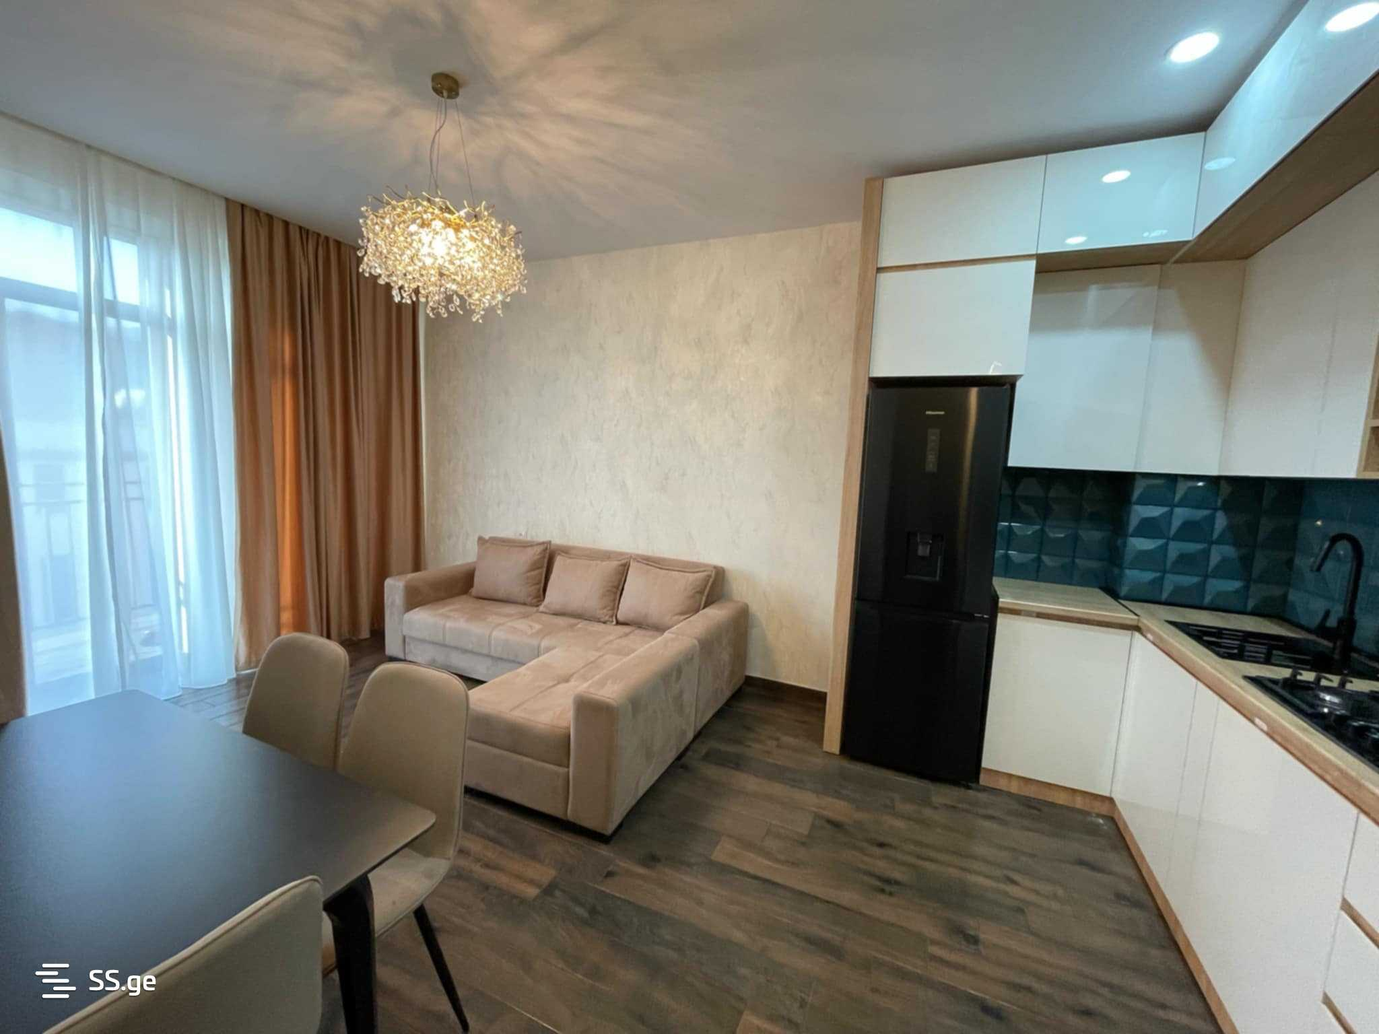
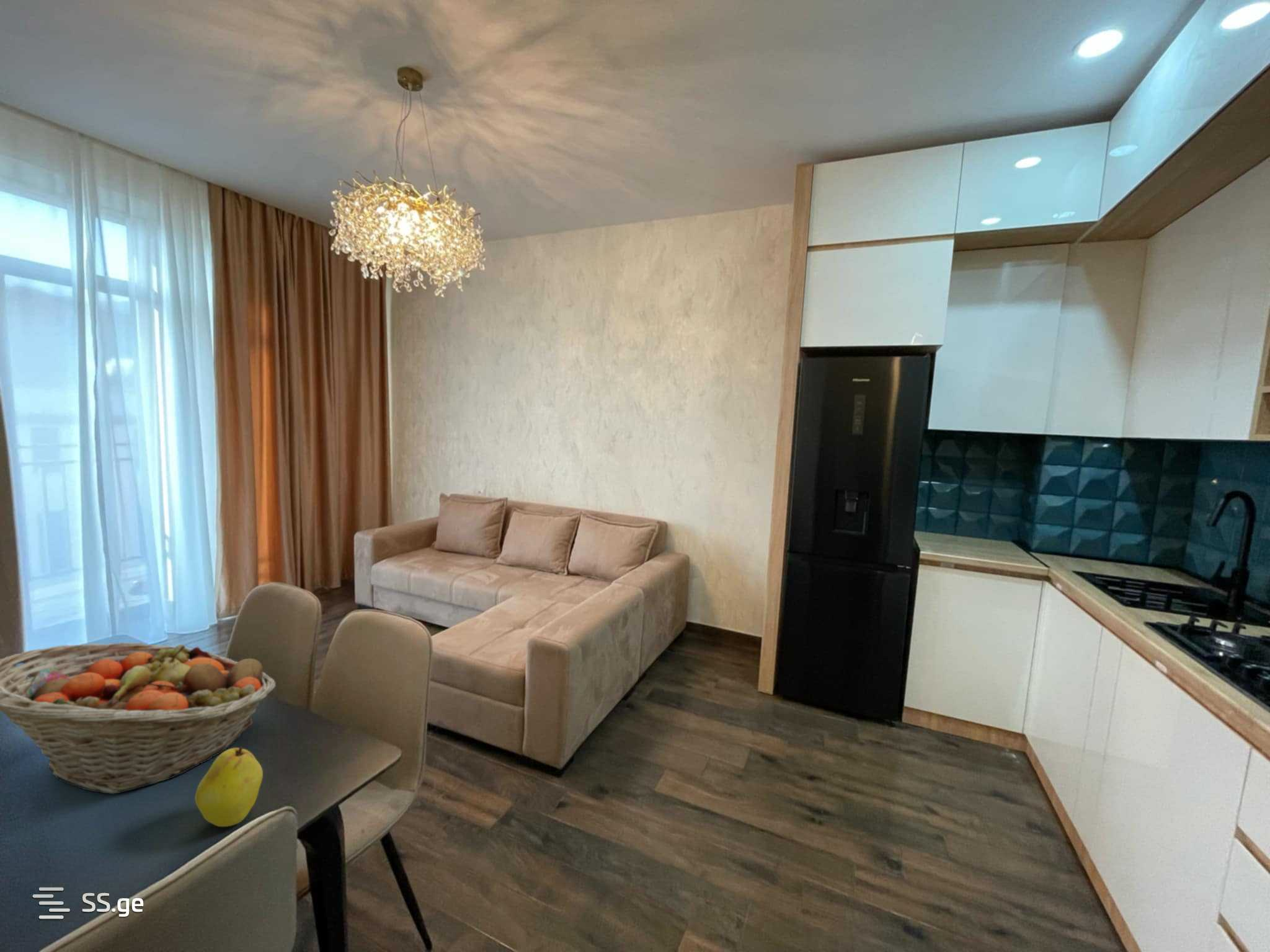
+ fruit basket [0,642,277,795]
+ fruit [195,746,264,827]
